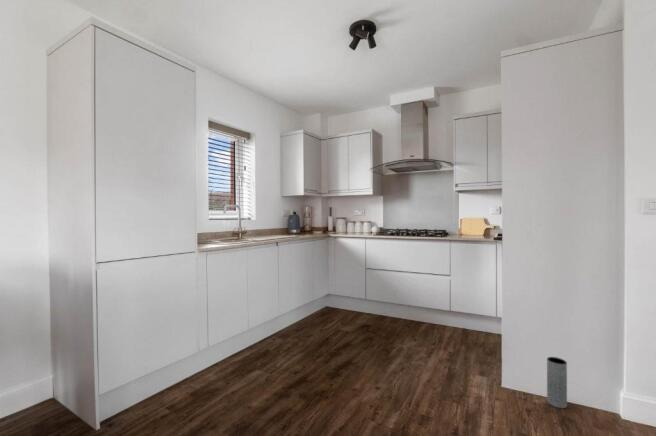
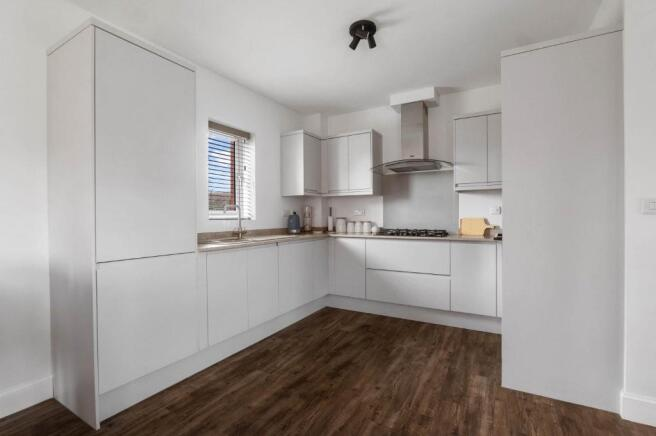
- vase [546,356,568,409]
